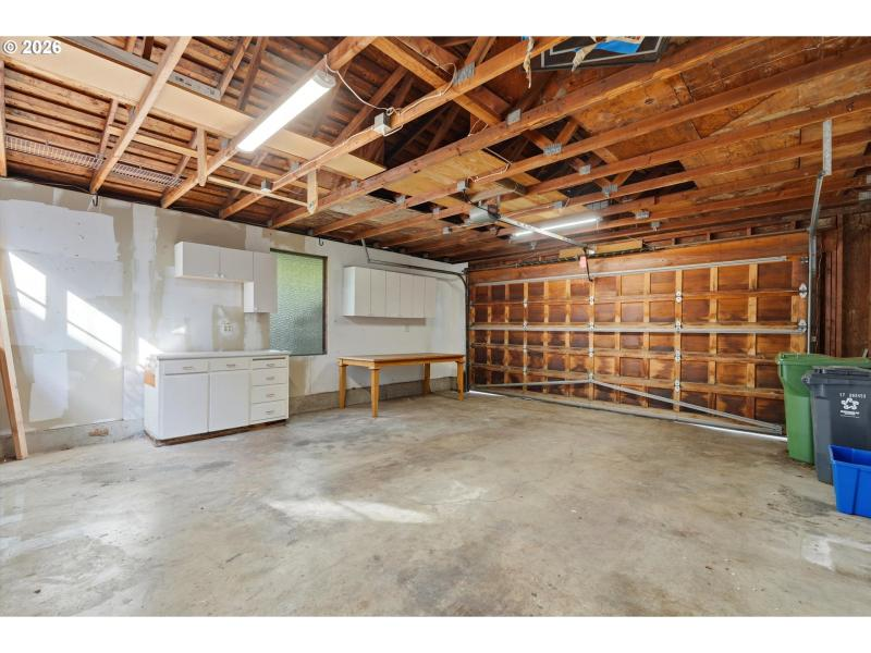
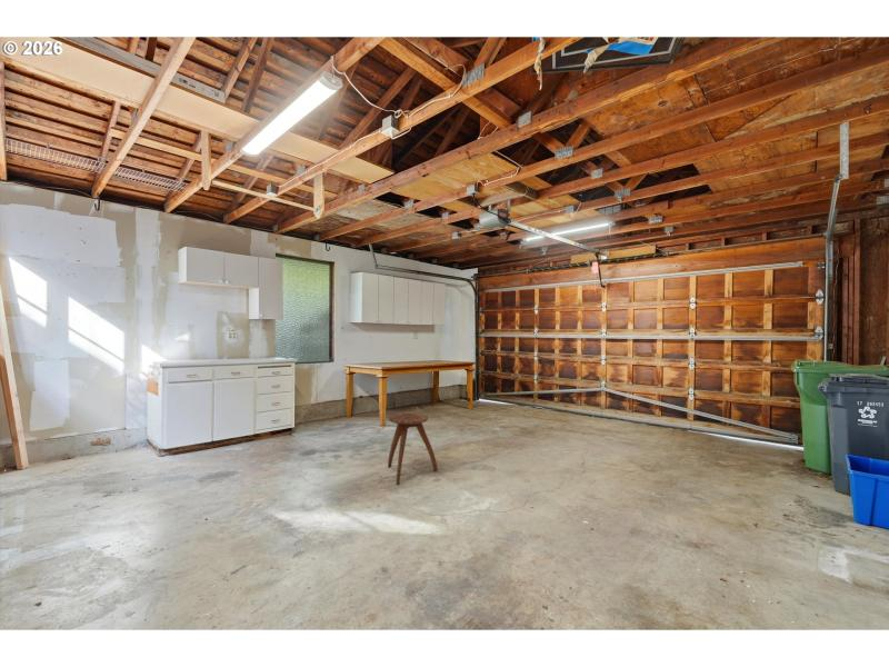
+ stool [387,412,439,486]
